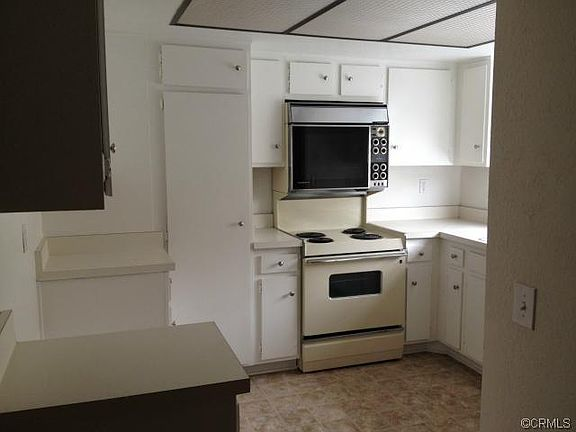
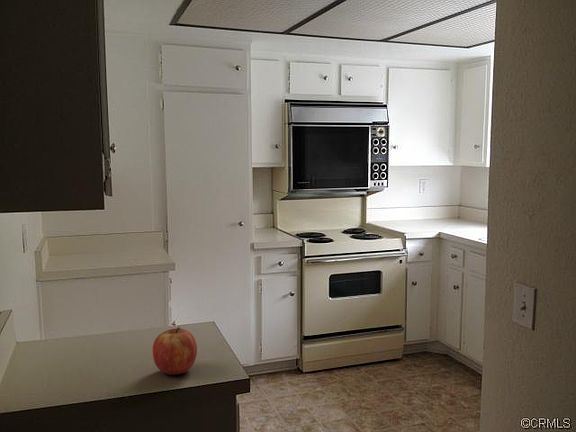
+ apple [151,326,198,376]
